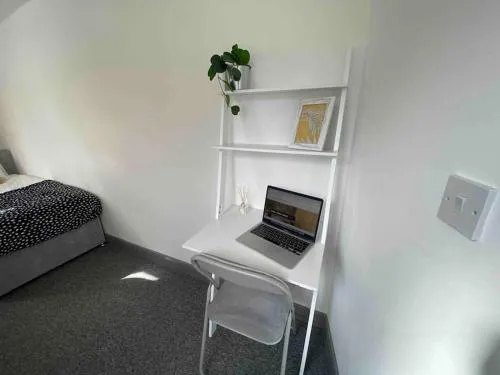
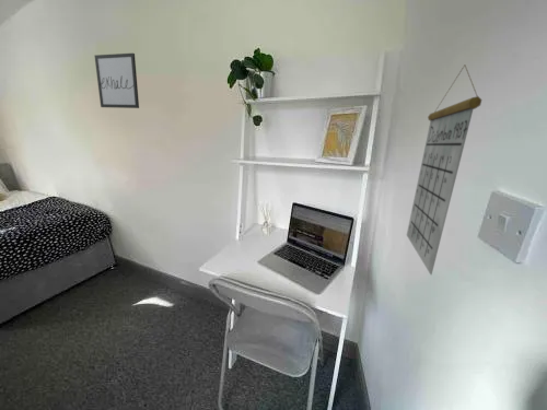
+ wall art [94,52,140,109]
+ calendar [406,65,482,277]
